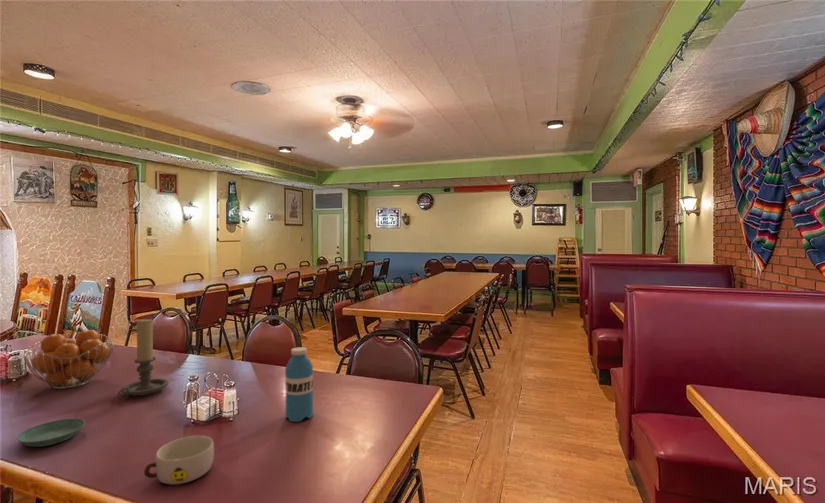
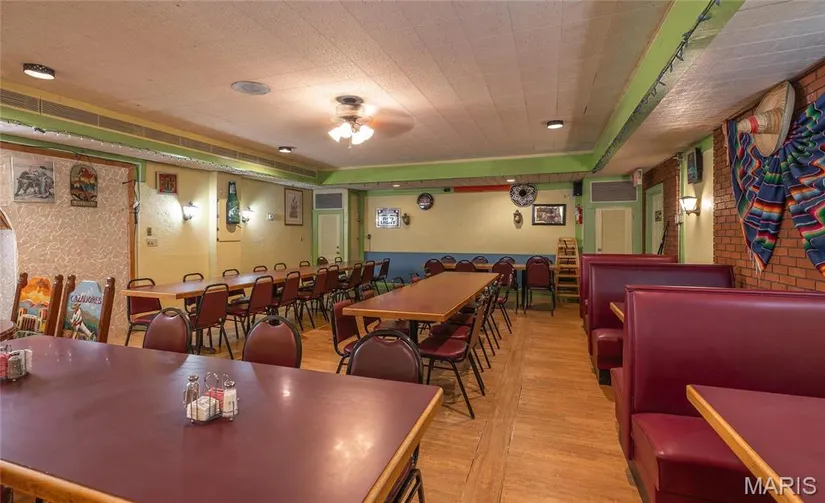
- saucer [16,418,86,448]
- water bottle [284,346,314,423]
- fruit basket [22,329,115,390]
- bowl [143,435,215,485]
- candle holder [116,317,169,401]
